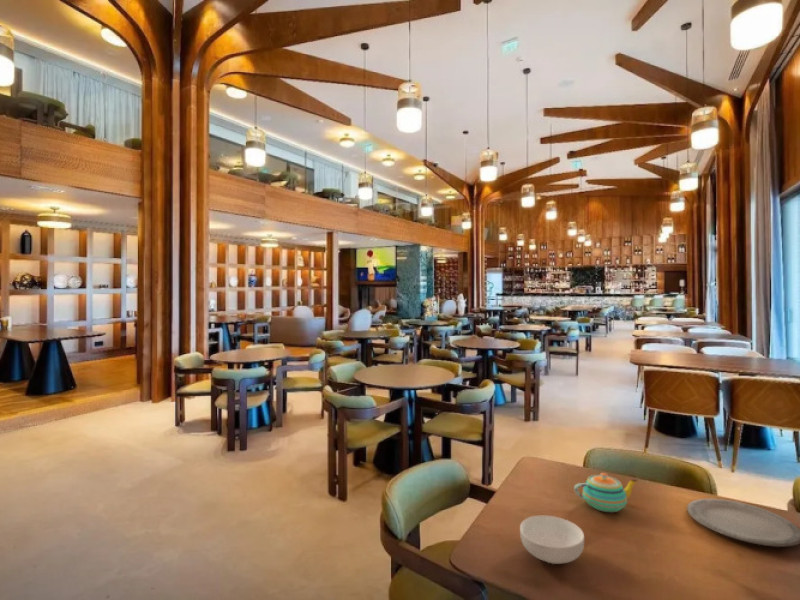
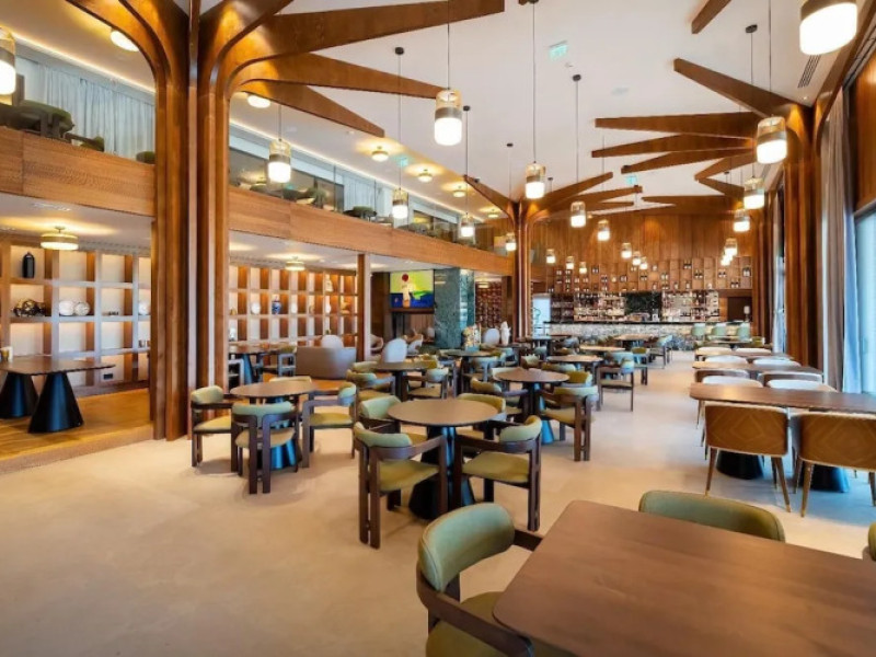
- plate [686,498,800,548]
- cereal bowl [519,515,585,565]
- teapot [573,472,639,513]
